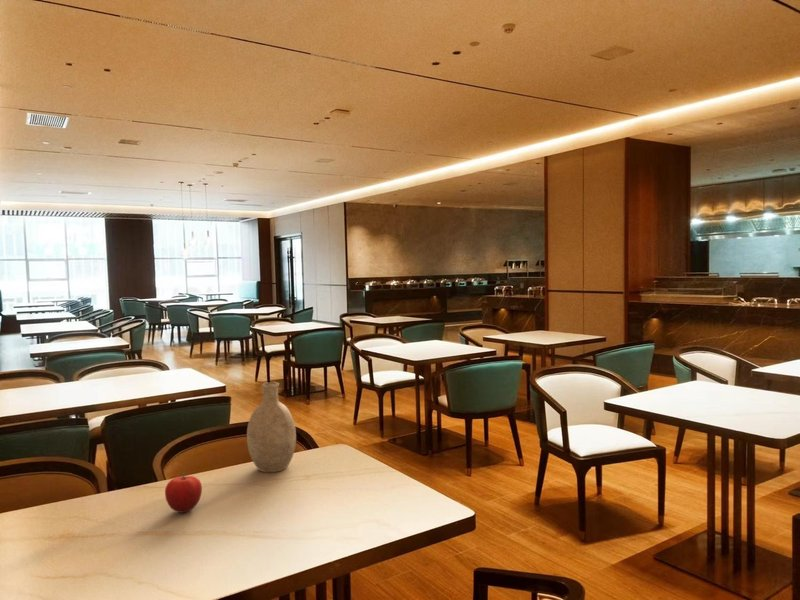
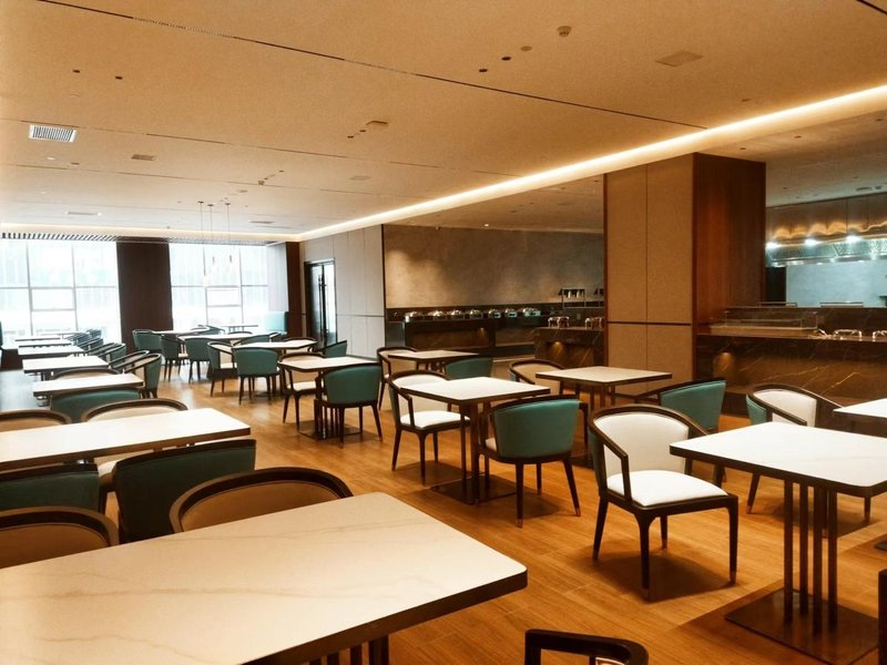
- decorative vase [246,381,297,473]
- fruit [164,471,203,514]
